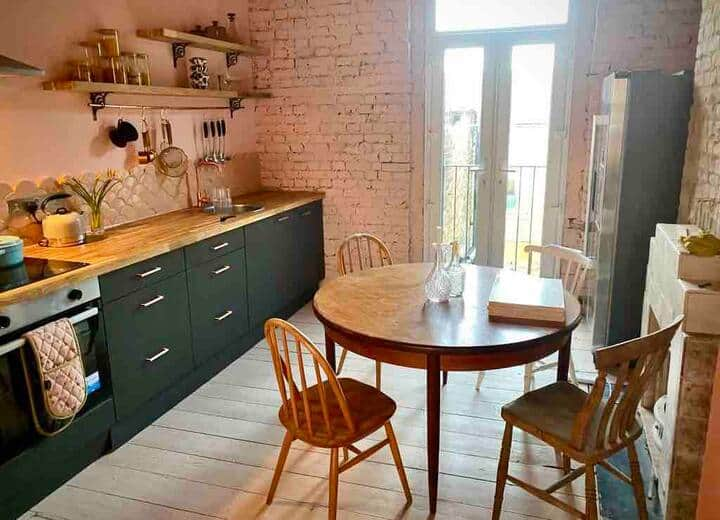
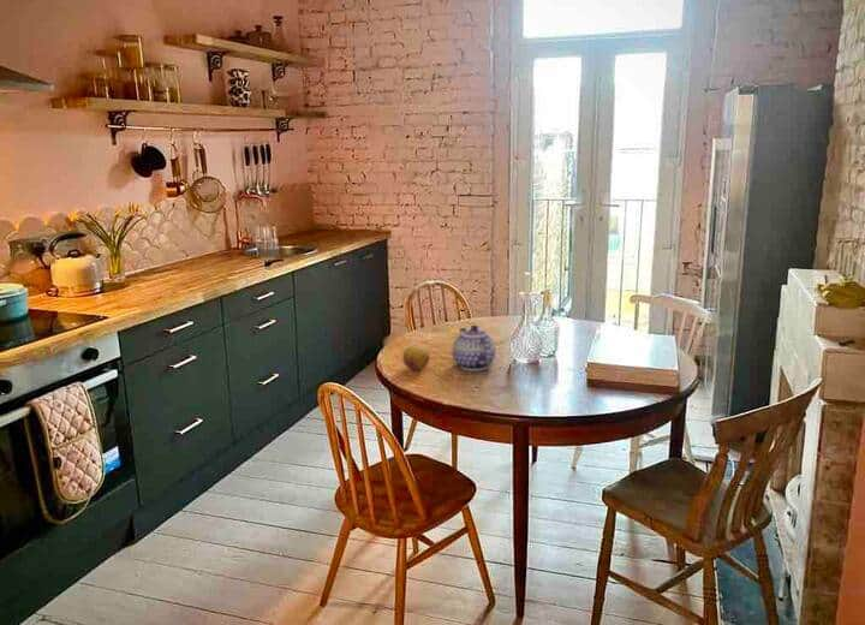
+ teapot [452,323,497,373]
+ fruit [402,345,430,371]
